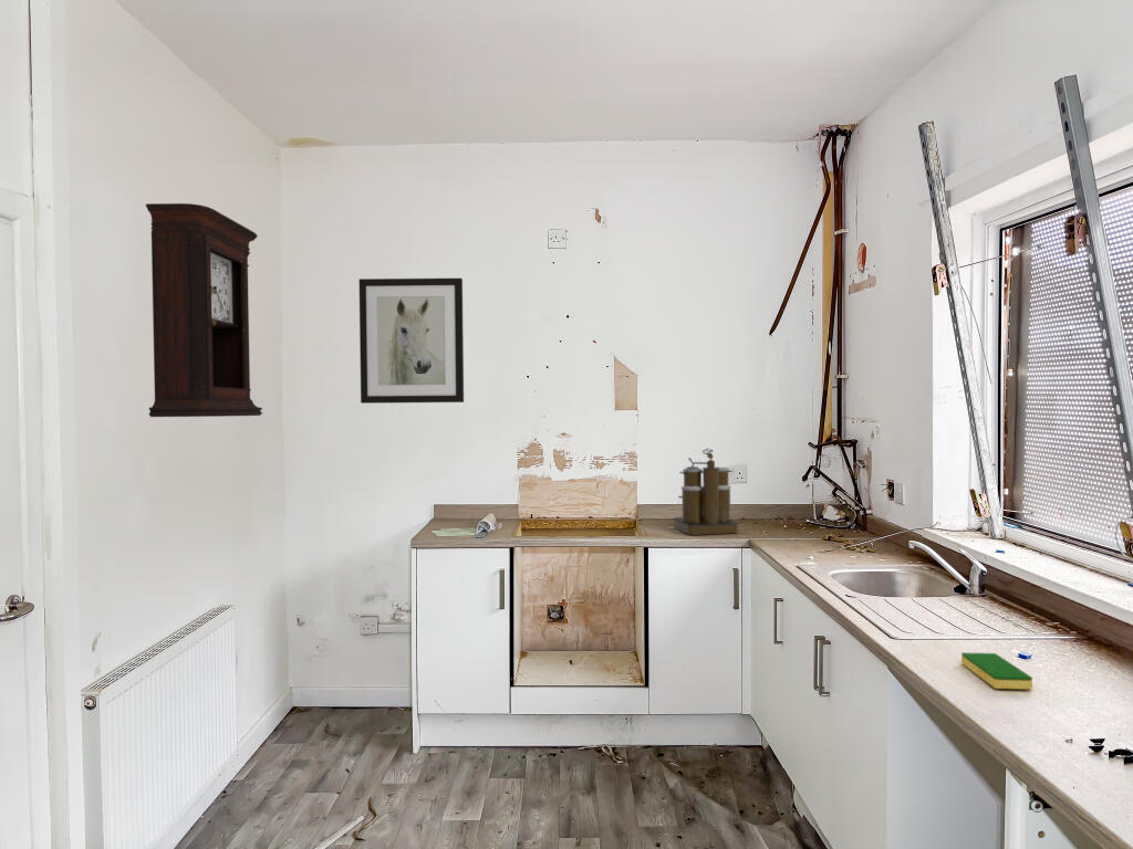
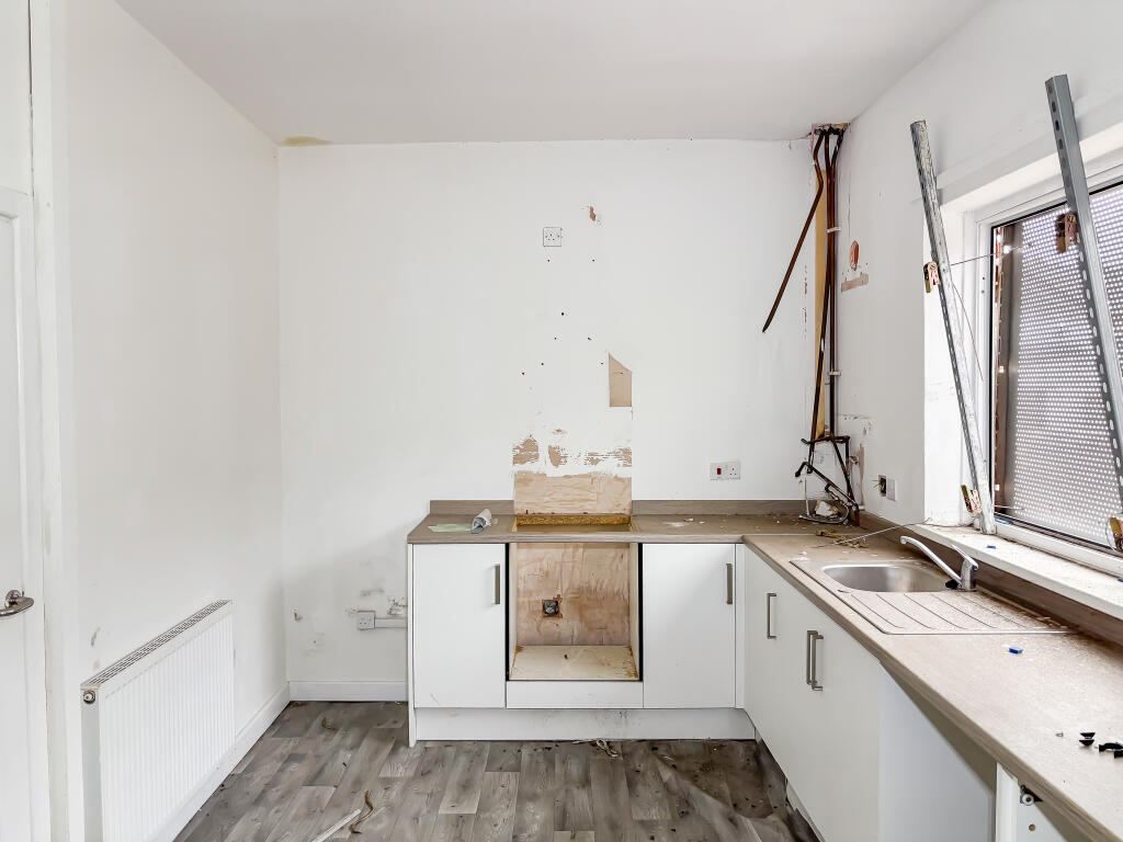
- wall art [358,277,465,405]
- dish sponge [960,651,1033,690]
- pendulum clock [145,202,263,418]
- coffee maker [672,447,740,536]
